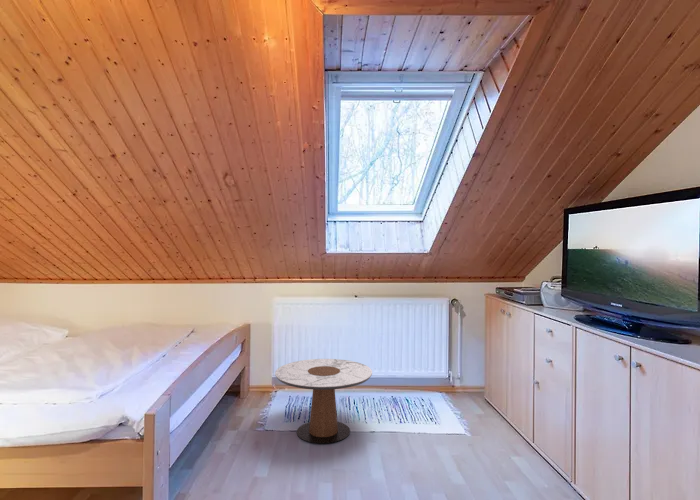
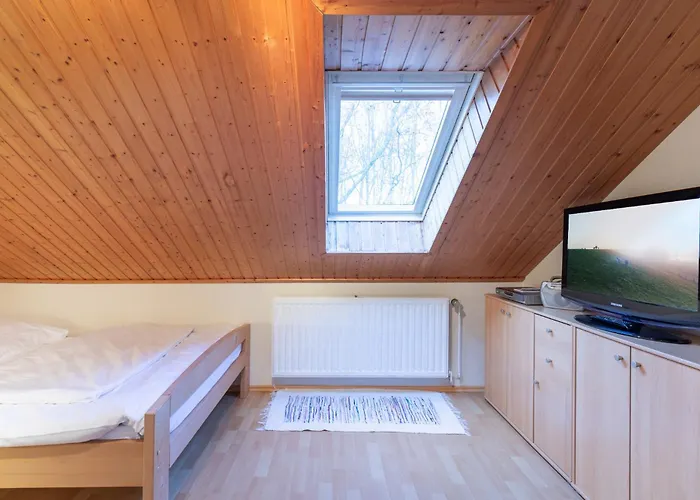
- side table [274,358,373,445]
